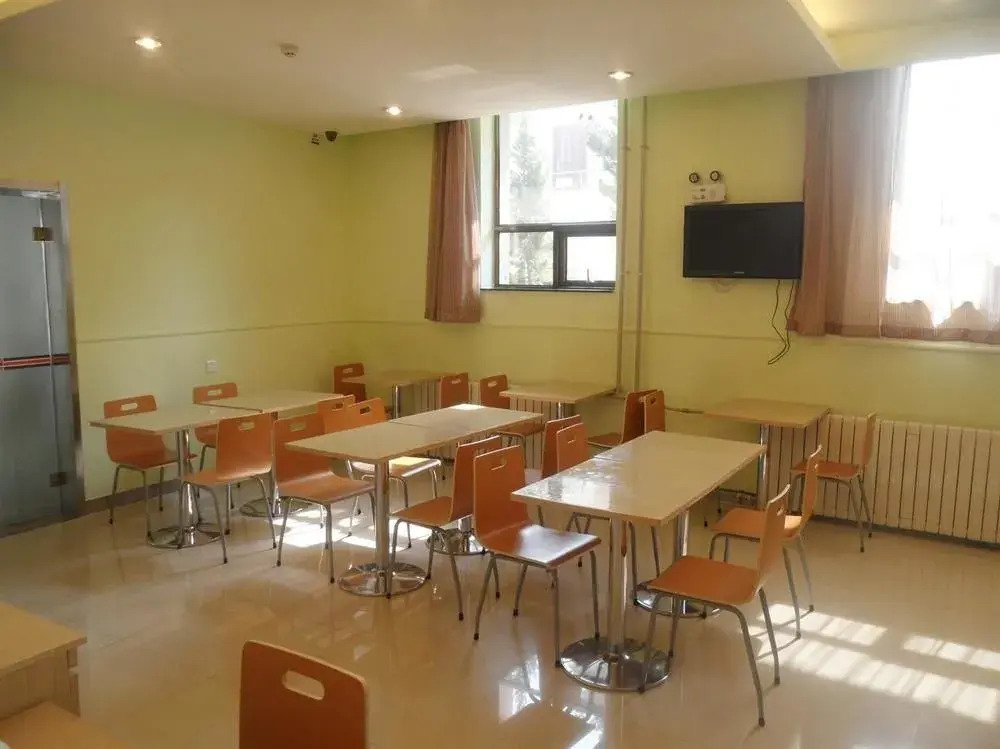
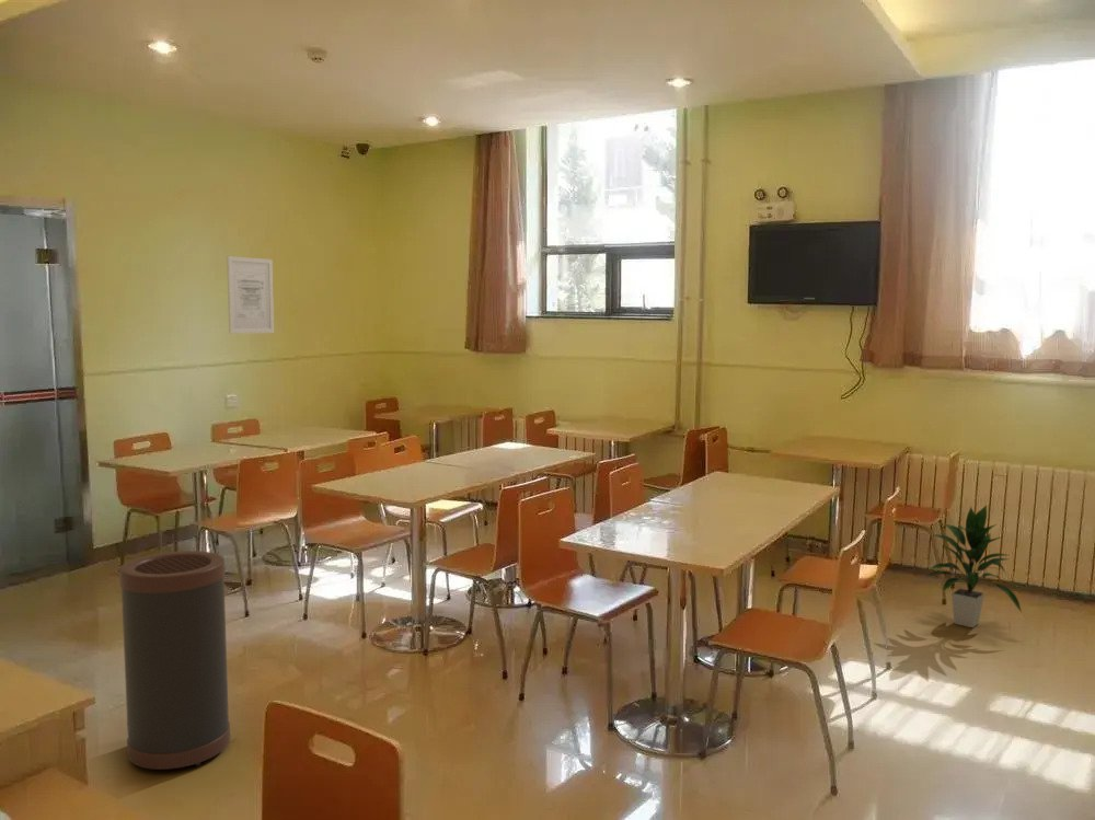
+ wall art [226,255,275,335]
+ trash can [118,550,231,771]
+ indoor plant [920,504,1023,628]
